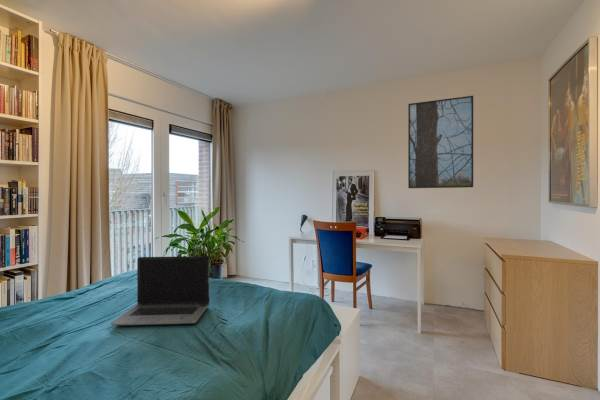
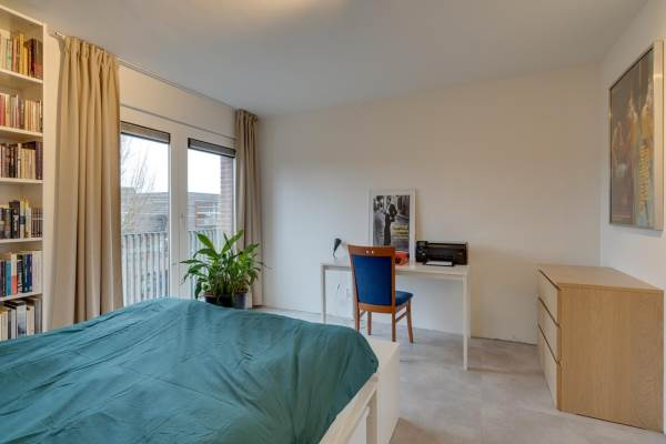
- laptop computer [110,255,210,326]
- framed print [407,95,474,189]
